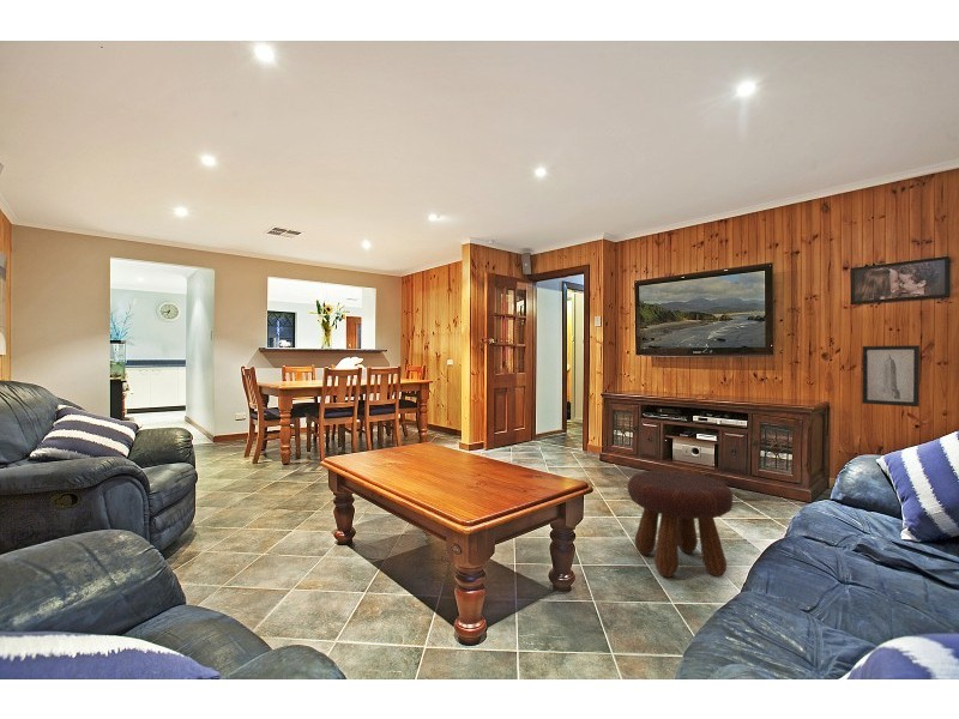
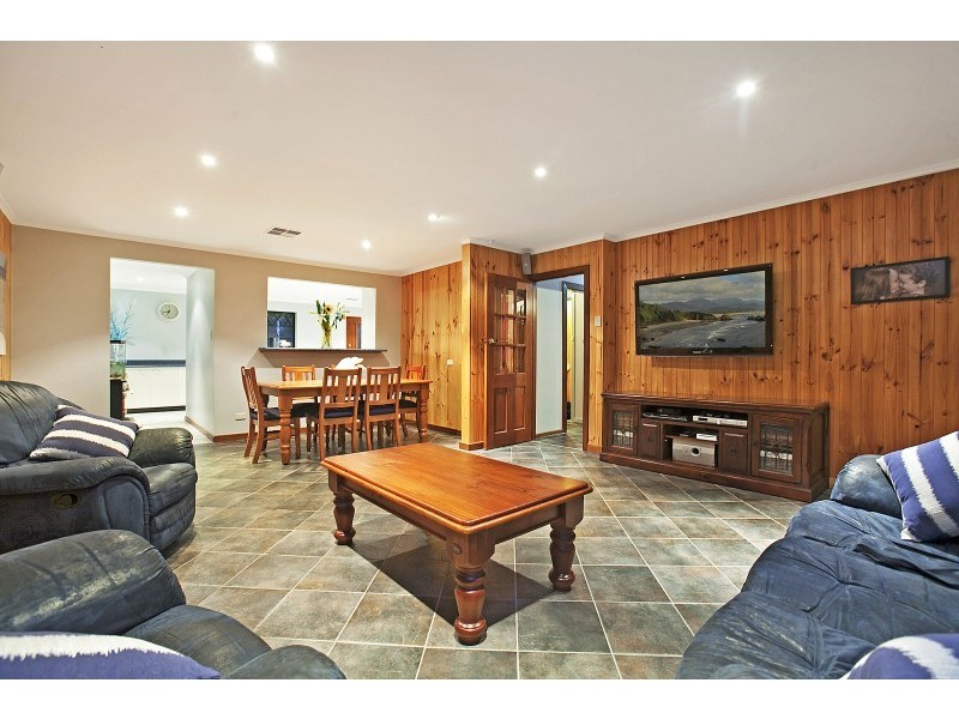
- wall art [861,344,921,407]
- footstool [627,470,734,579]
